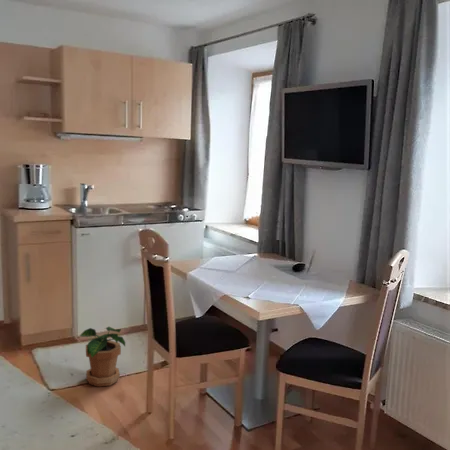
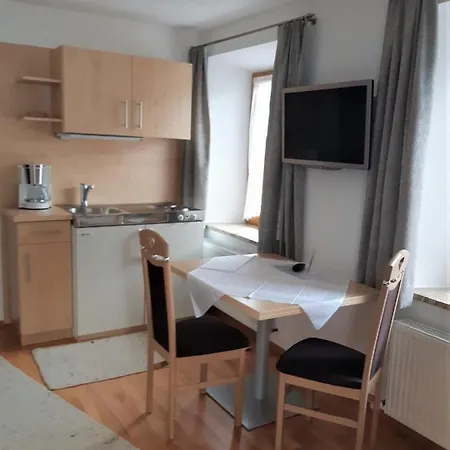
- potted plant [79,326,126,388]
